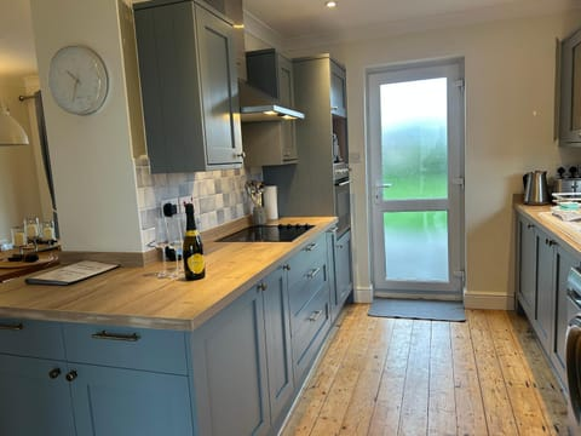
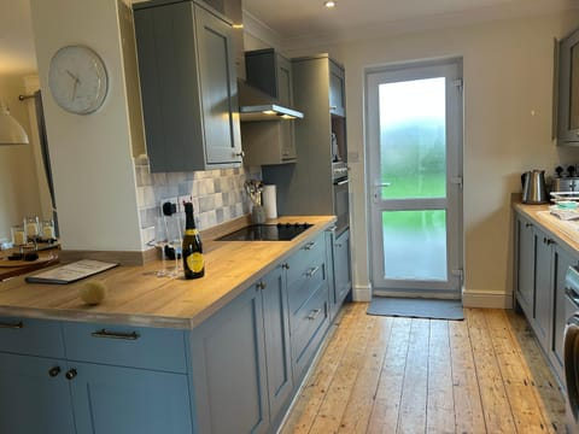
+ fruit [78,278,109,305]
